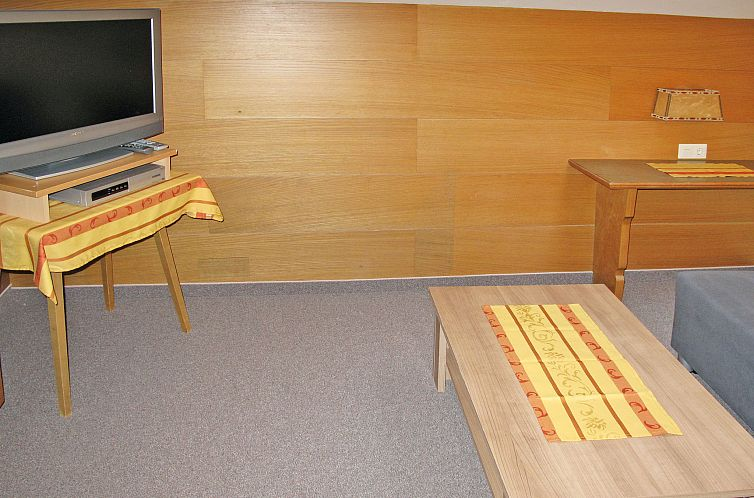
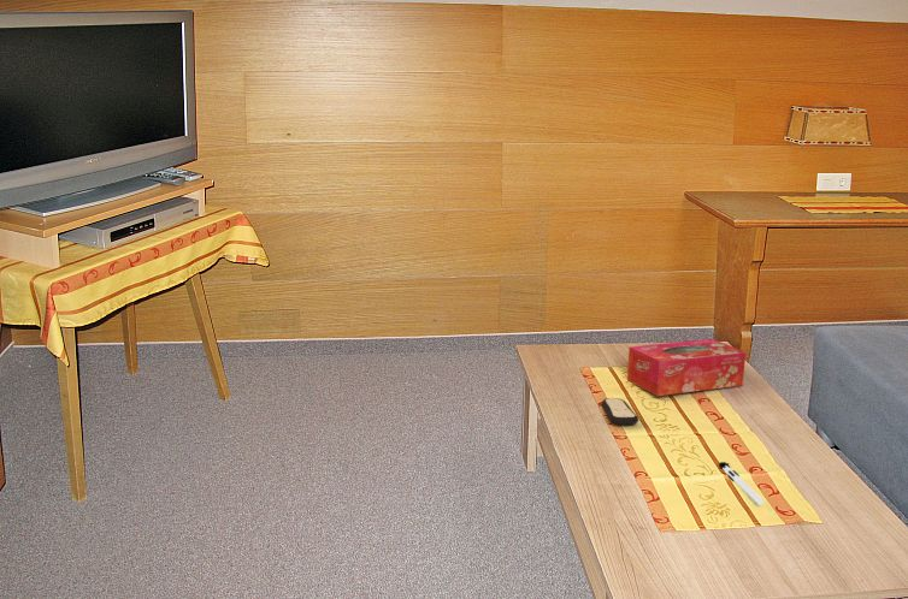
+ candle [718,461,765,505]
+ tissue box [626,338,747,397]
+ remote control [601,397,639,426]
